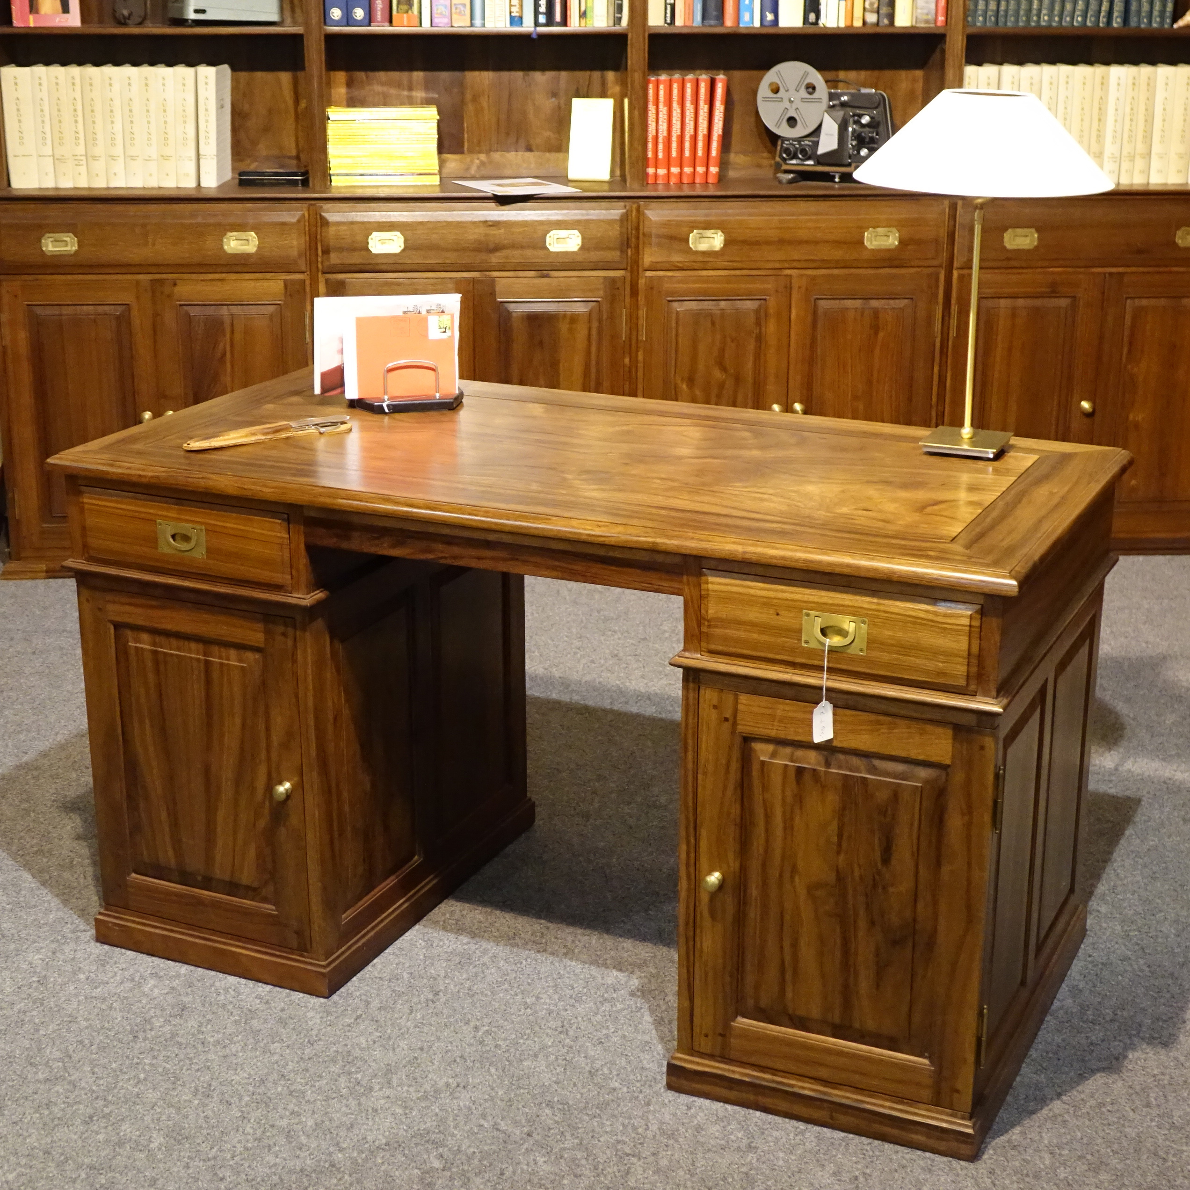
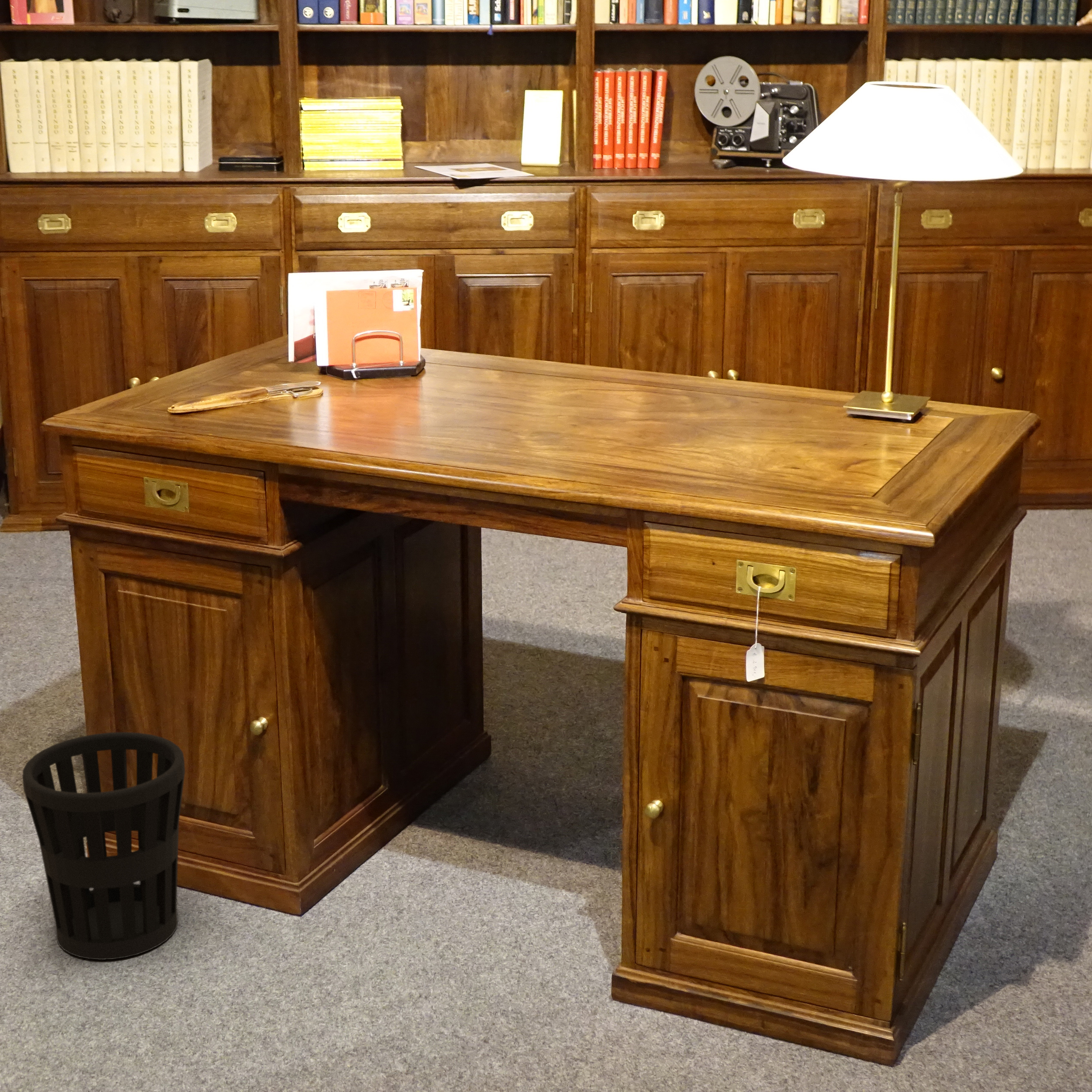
+ wastebasket [22,732,185,960]
